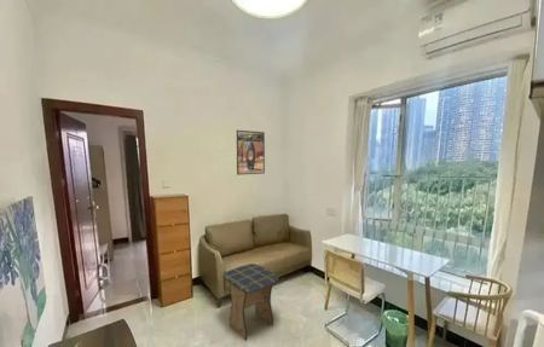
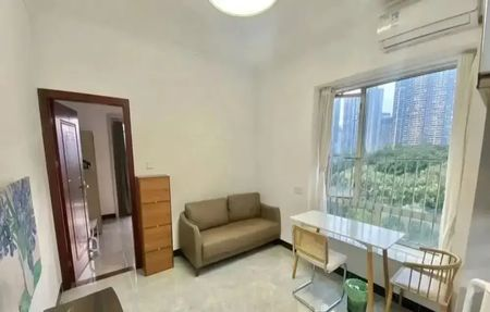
- stool [221,262,279,342]
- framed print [236,129,266,177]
